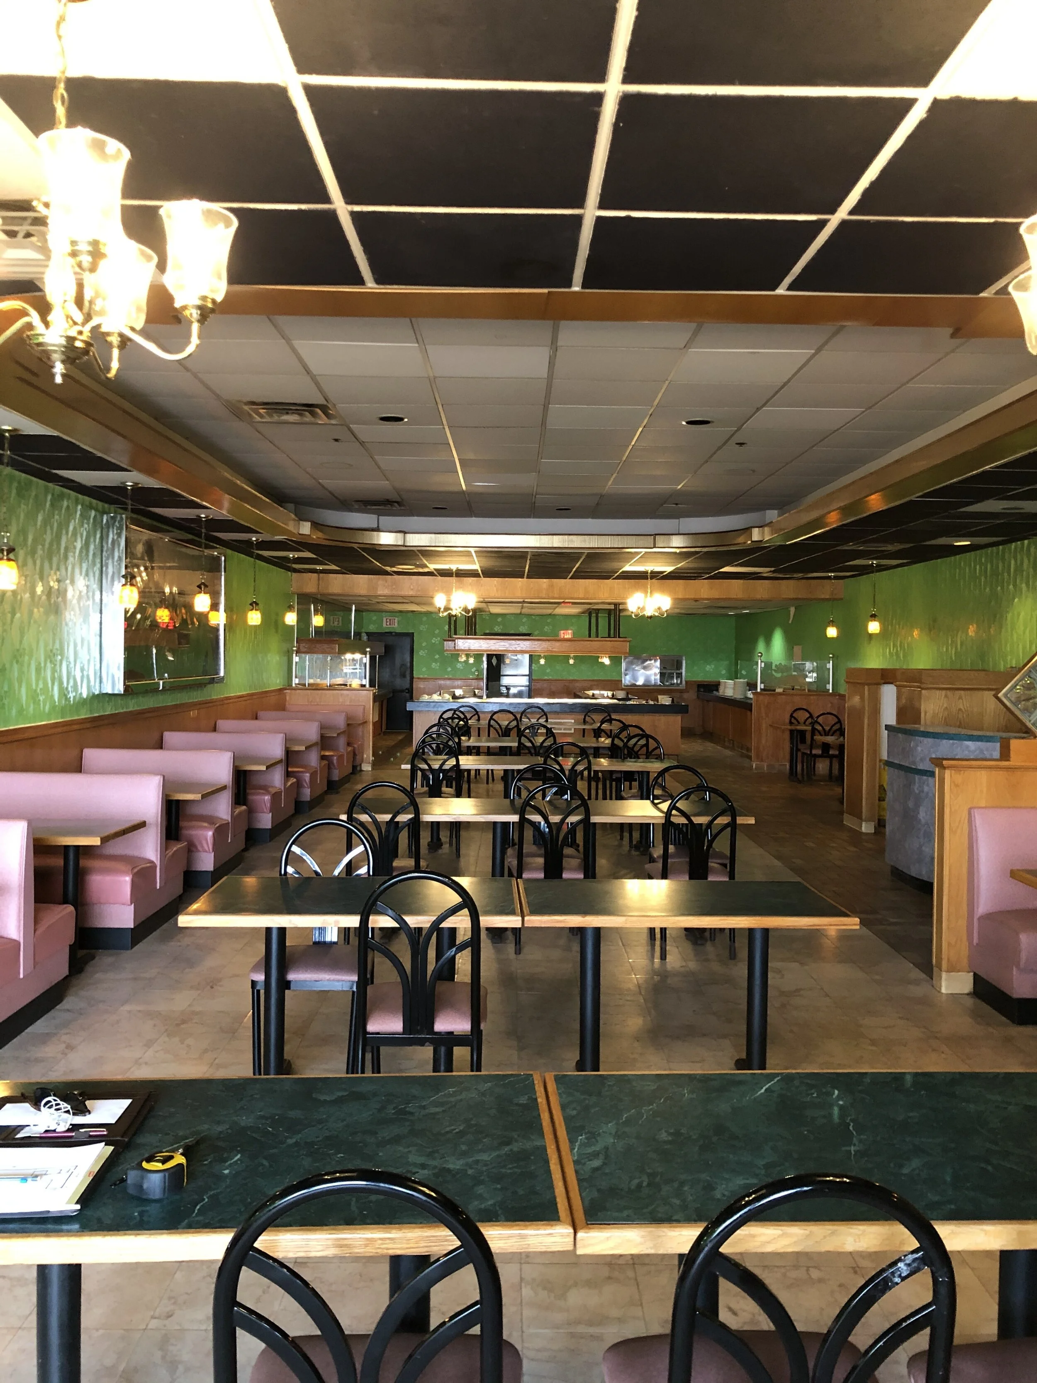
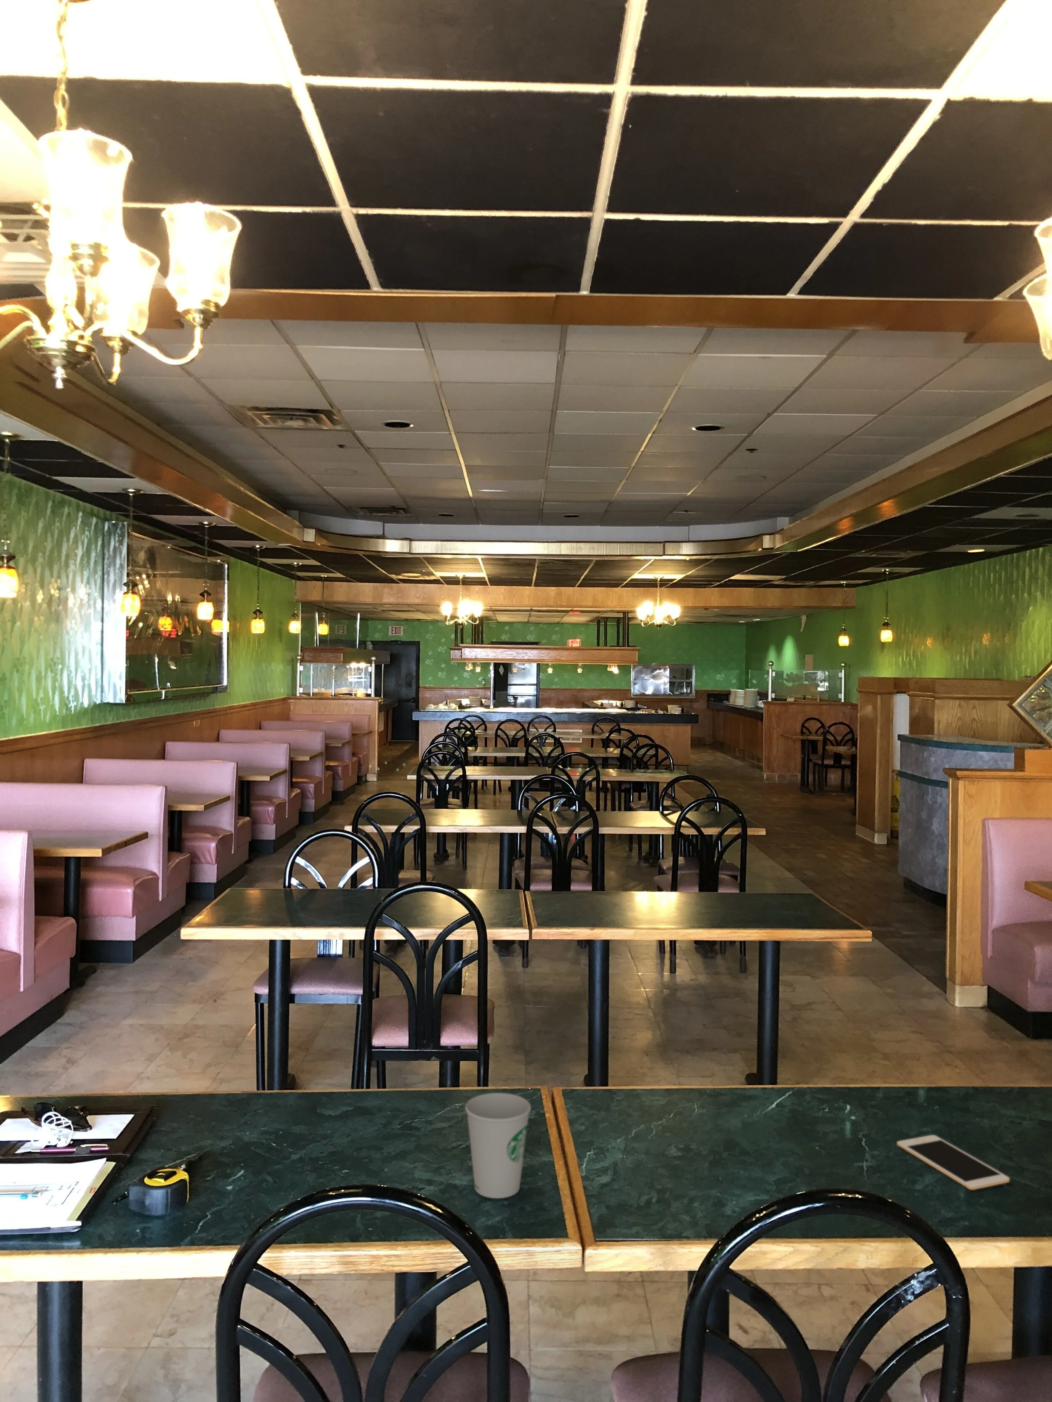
+ paper cup [465,1093,532,1199]
+ cell phone [896,1135,1010,1190]
